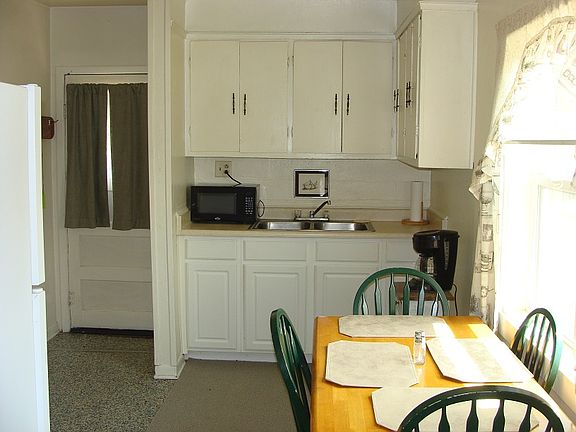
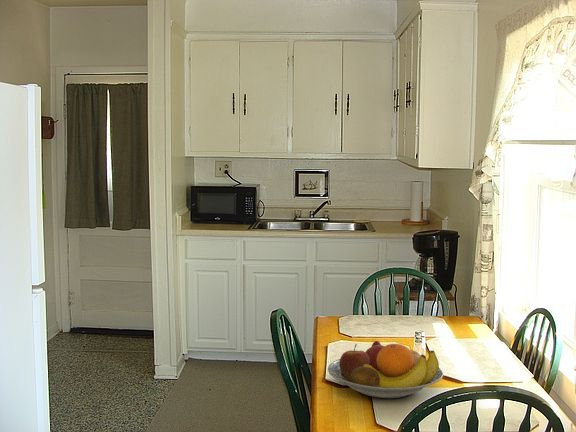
+ fruit bowl [327,340,444,399]
